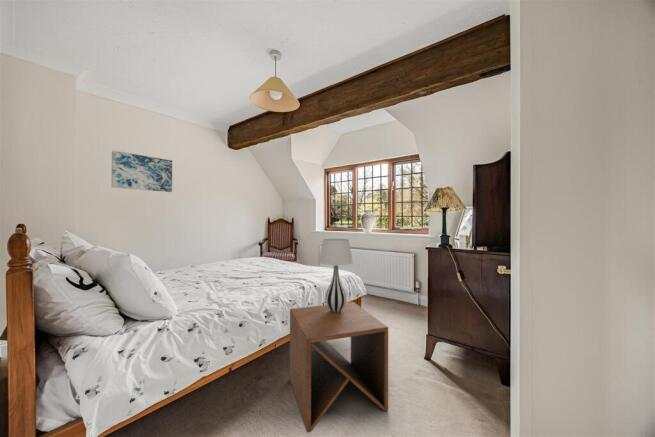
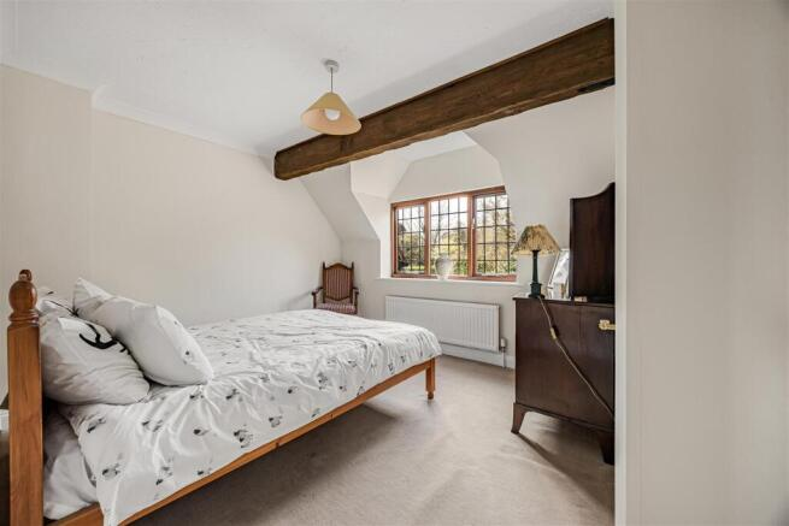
- table lamp [318,238,354,313]
- wall art [111,150,173,193]
- side table [289,301,389,434]
